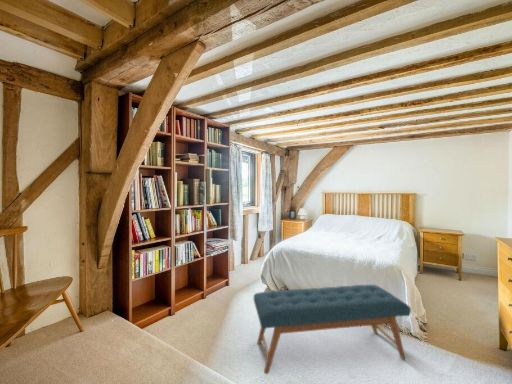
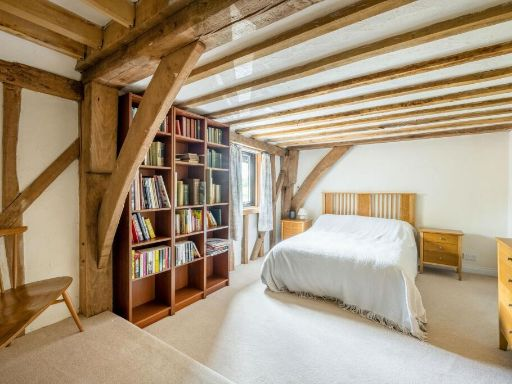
- bench [253,284,412,375]
